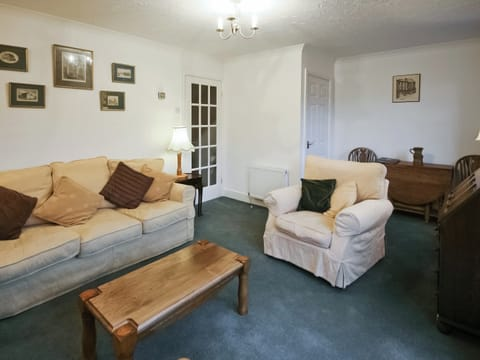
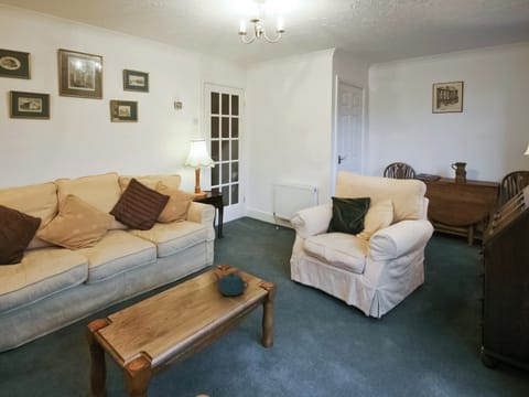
+ teapot [214,271,250,297]
